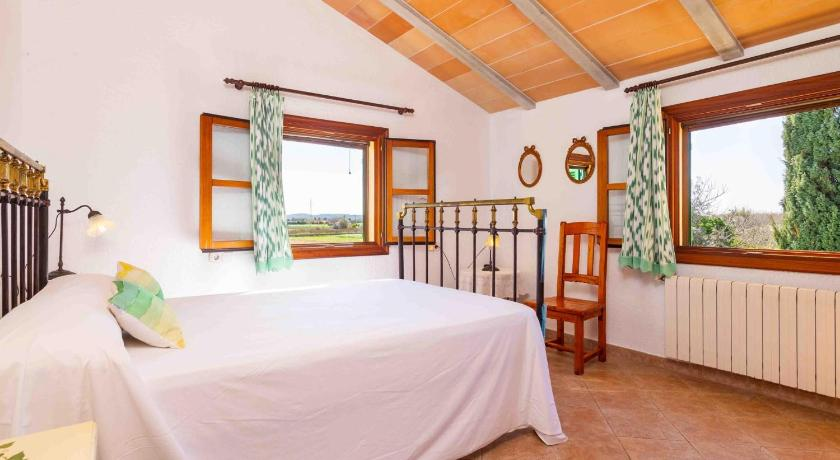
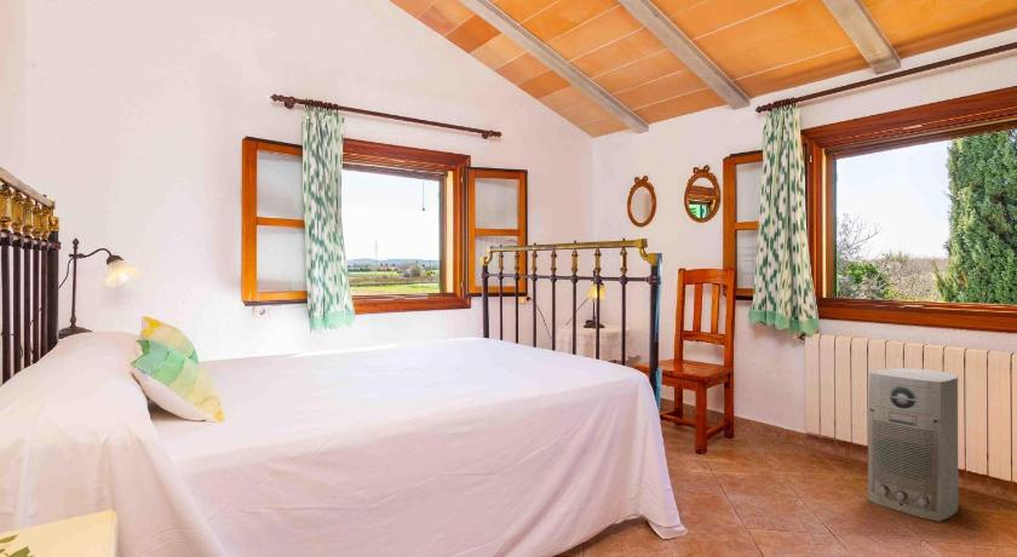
+ air purifier [867,367,959,523]
